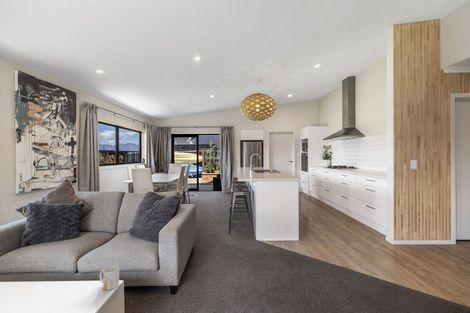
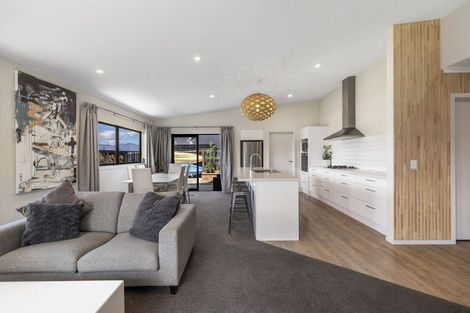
- mug [98,264,120,291]
